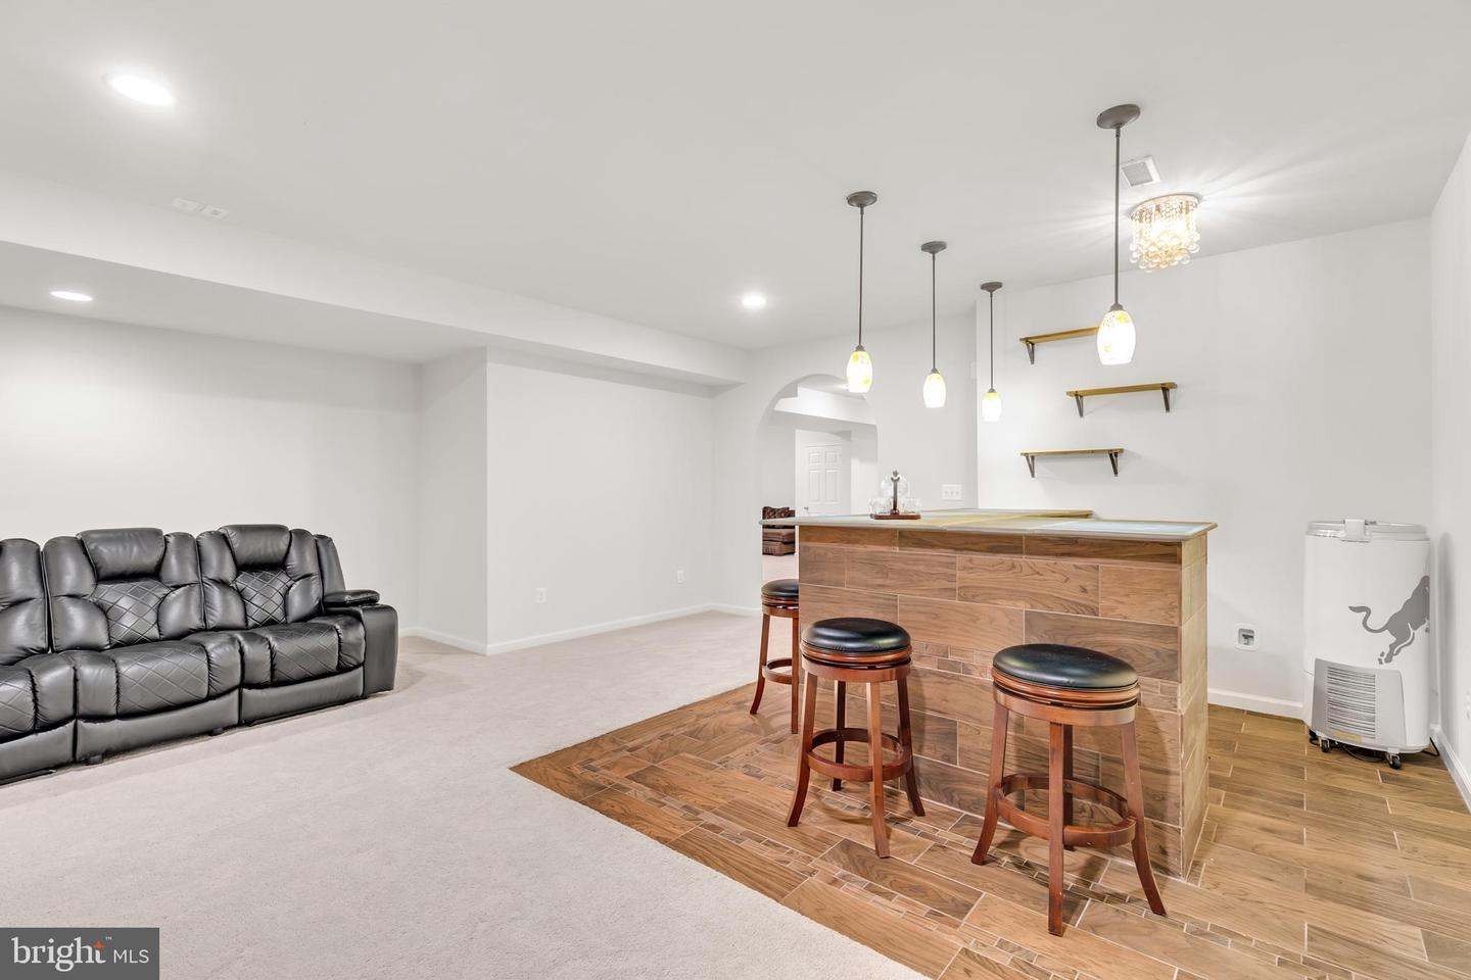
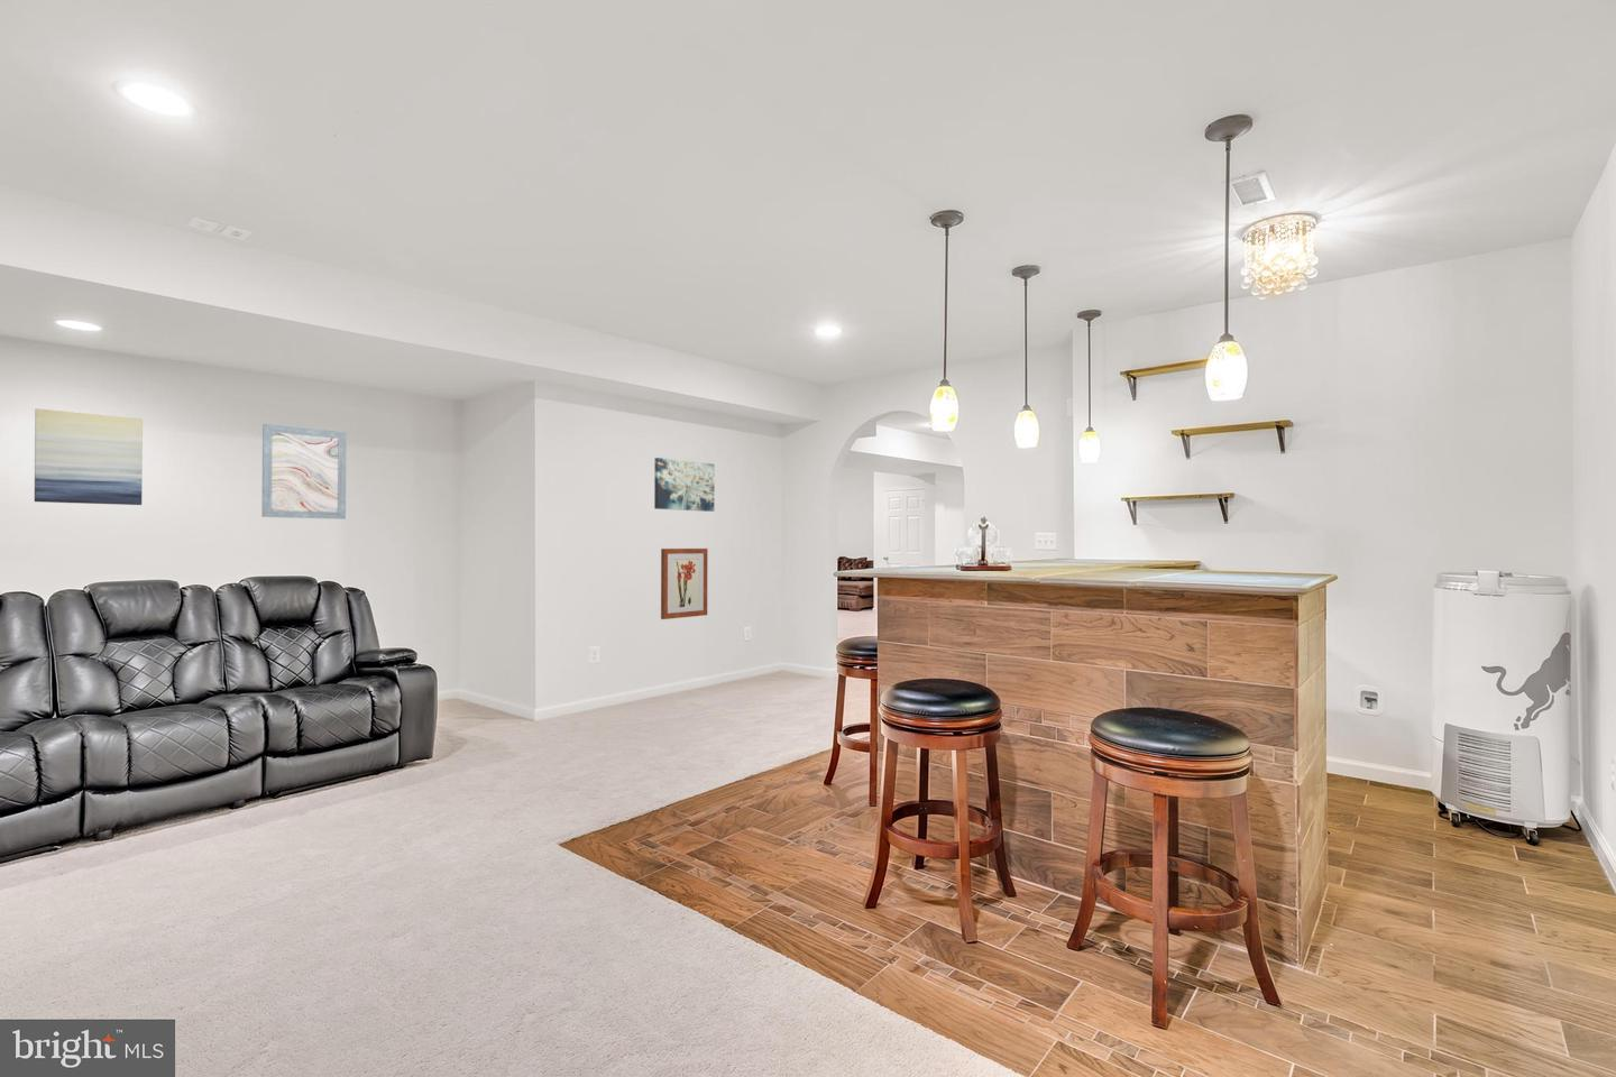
+ wall art [660,547,709,620]
+ wall art [653,457,715,513]
+ wall art [261,423,346,520]
+ wall art [34,407,143,506]
